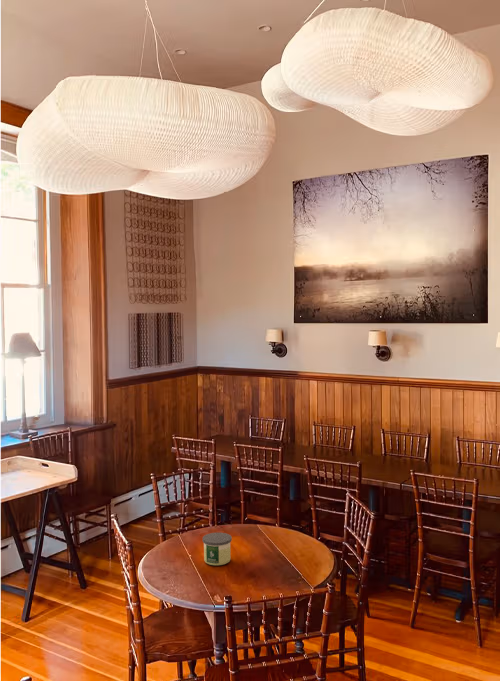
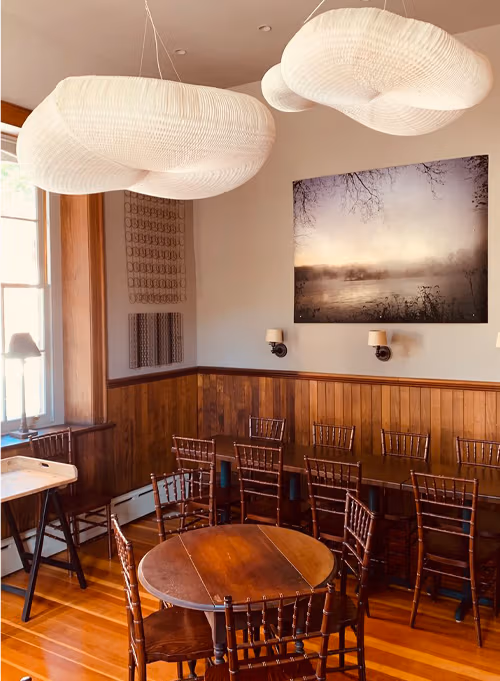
- candle [202,532,233,566]
